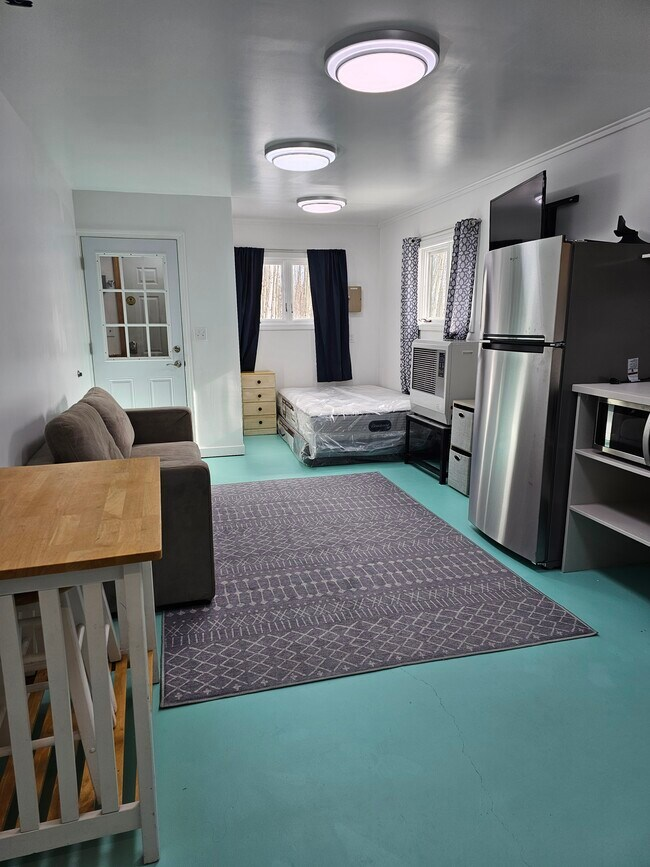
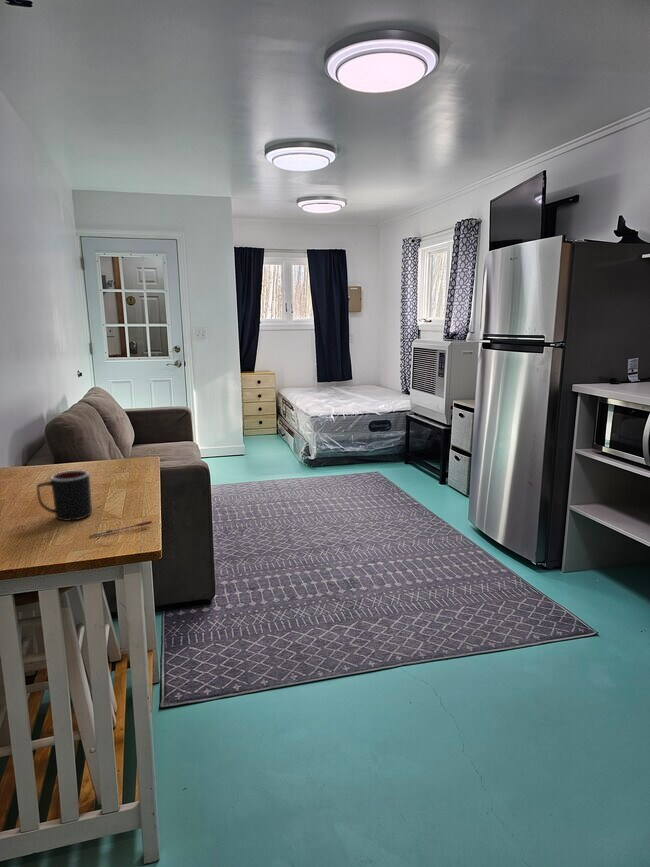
+ pen [88,520,153,538]
+ mug [36,469,93,522]
